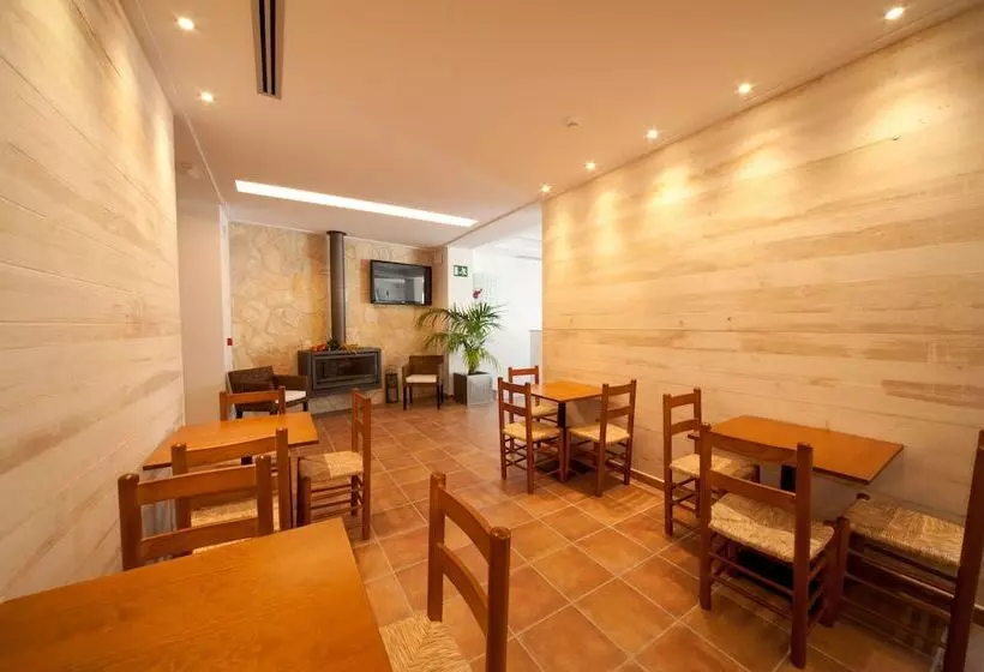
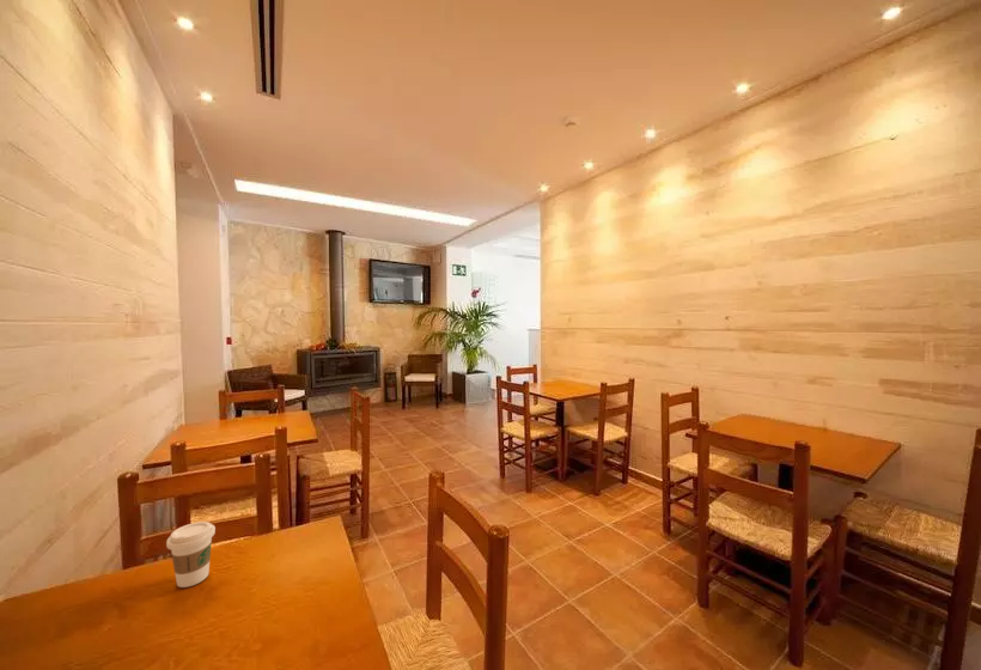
+ coffee cup [165,520,217,589]
